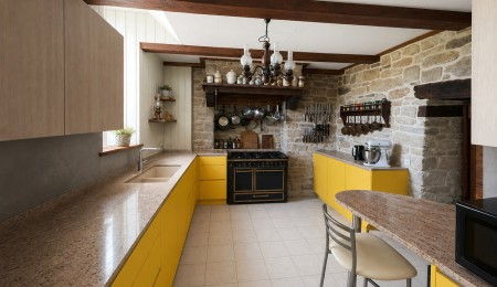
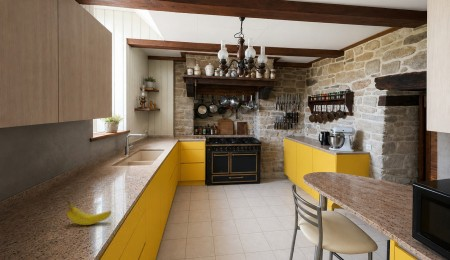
+ fruit [65,200,112,226]
